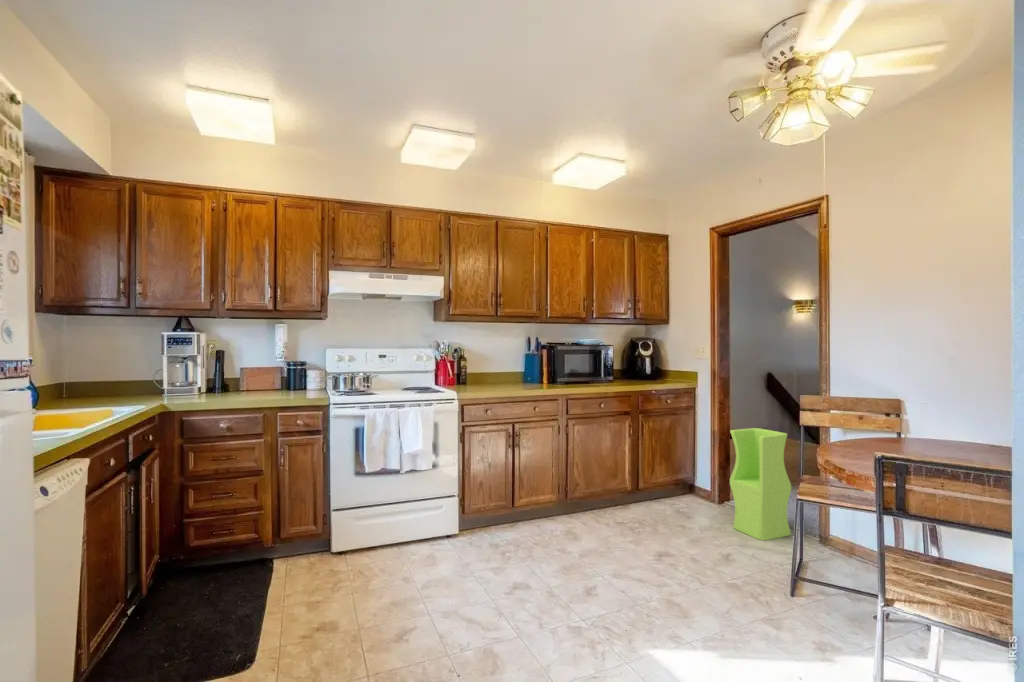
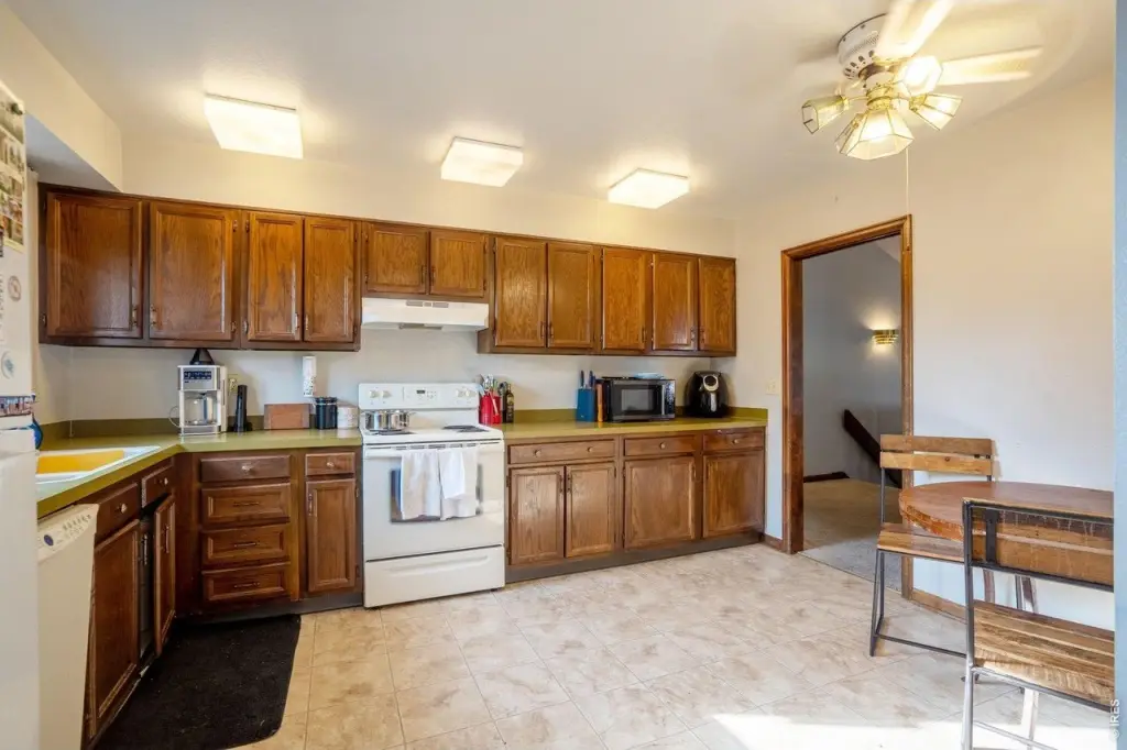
- trash bin [729,427,792,541]
